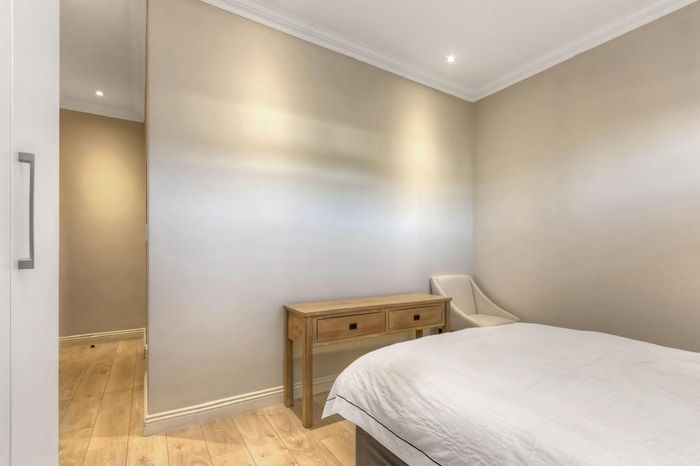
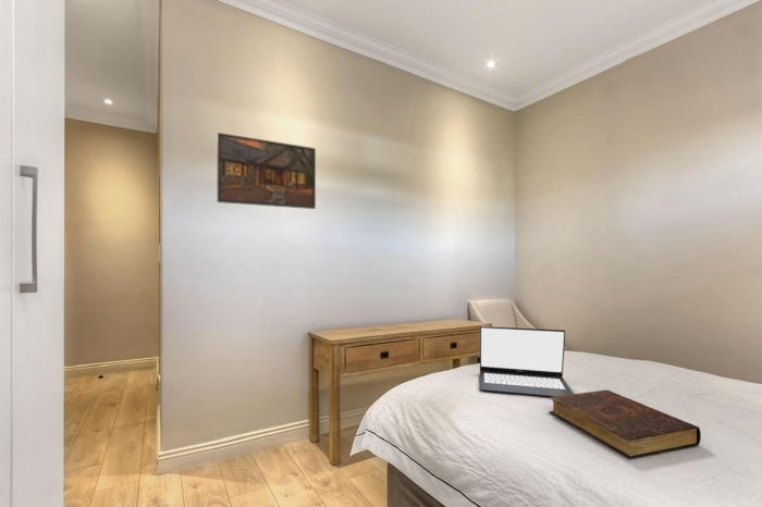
+ laptop [479,324,574,397]
+ book [548,388,702,460]
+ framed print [217,132,317,210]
